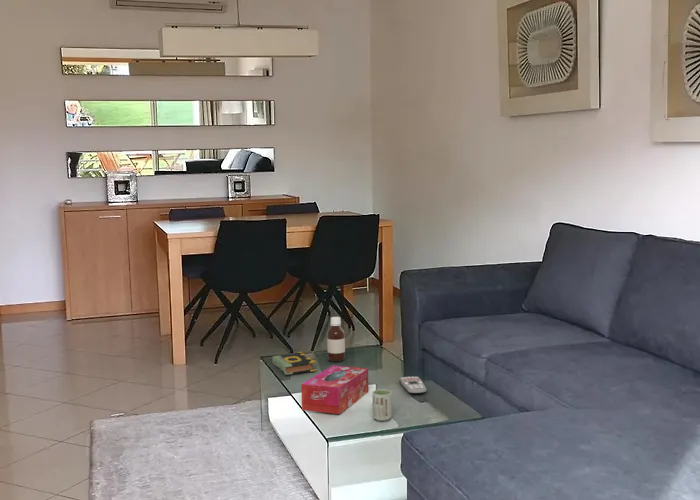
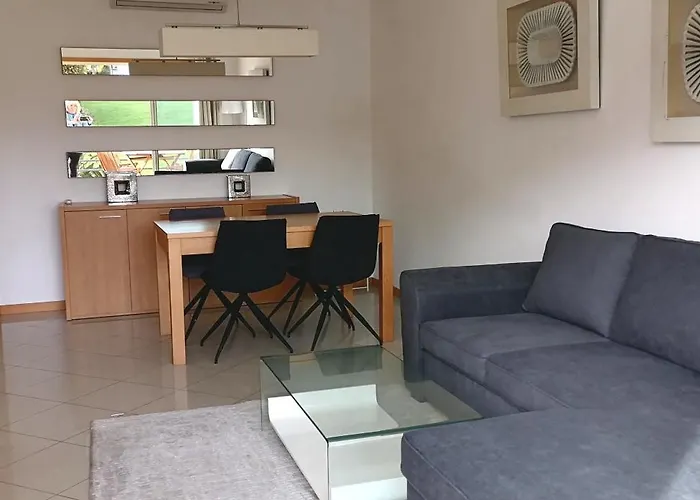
- bottle [326,316,346,363]
- tissue box [300,364,370,415]
- cup [371,388,393,422]
- remote control [398,375,427,395]
- book [271,351,317,376]
